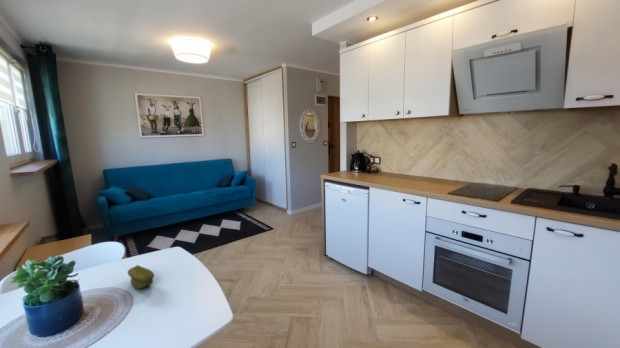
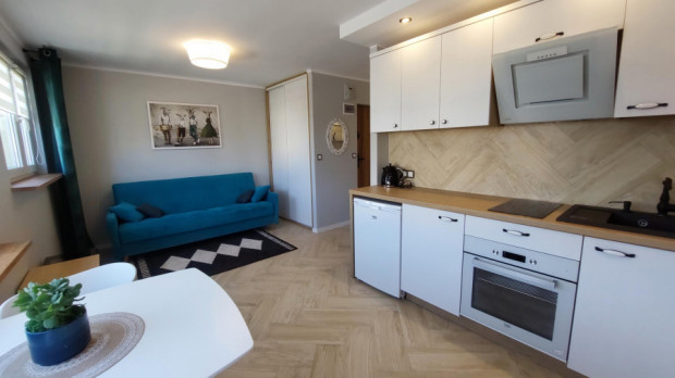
- fruit [127,264,155,290]
